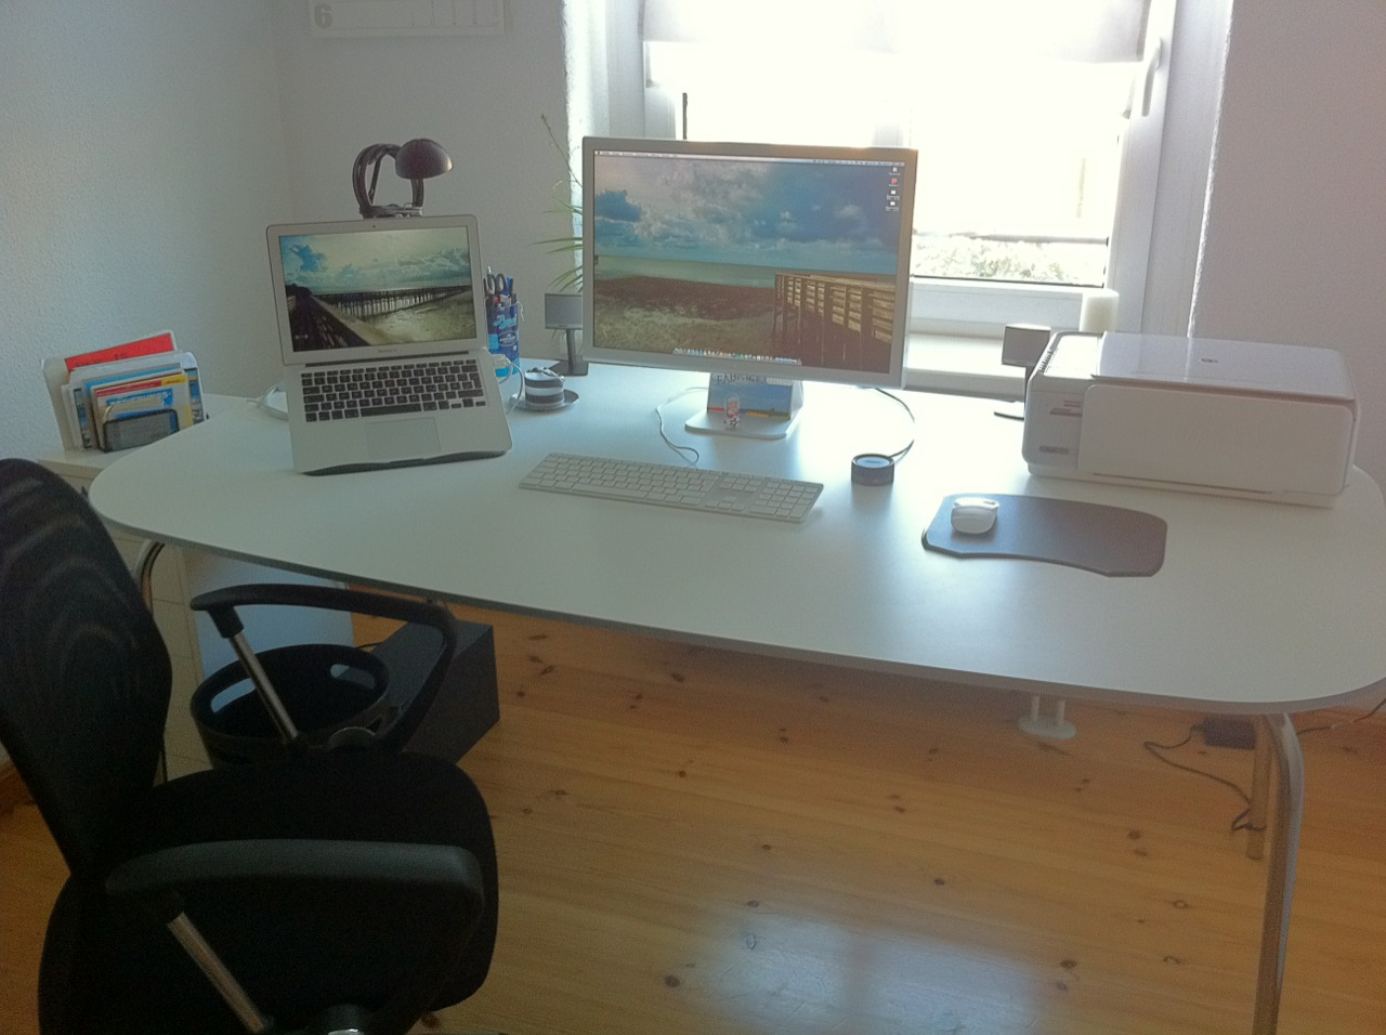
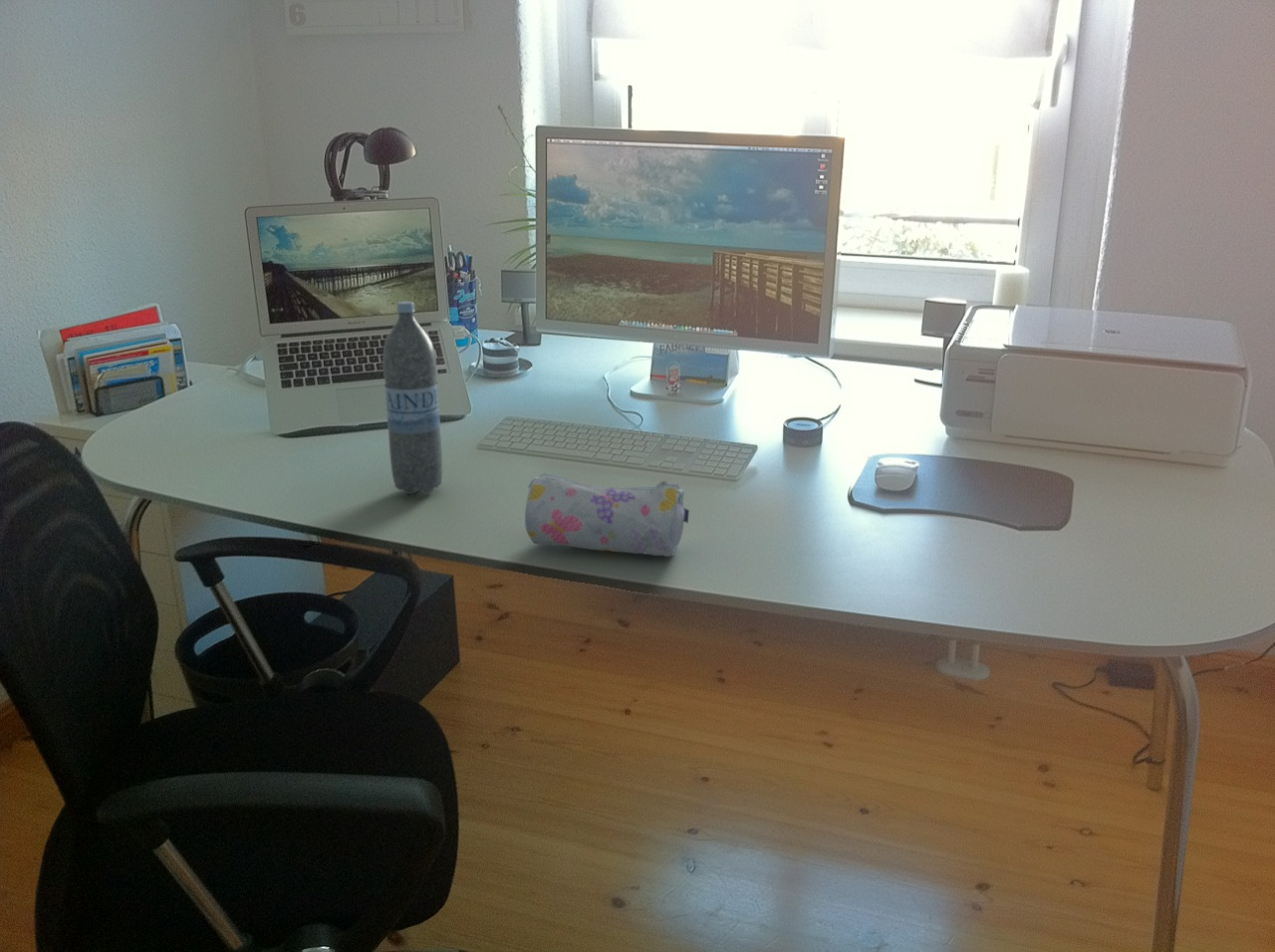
+ pencil case [524,473,690,558]
+ water bottle [382,301,443,495]
